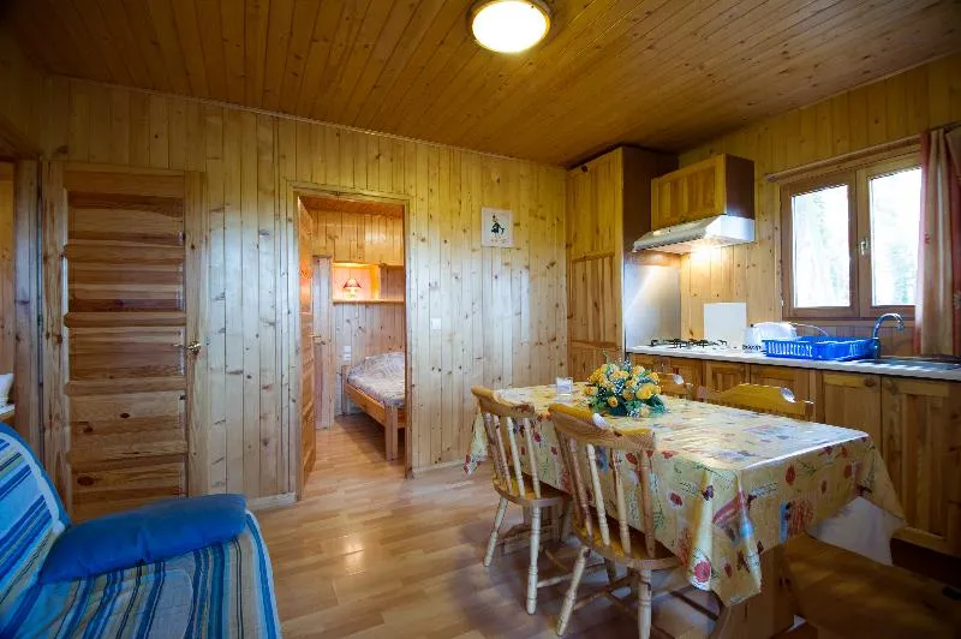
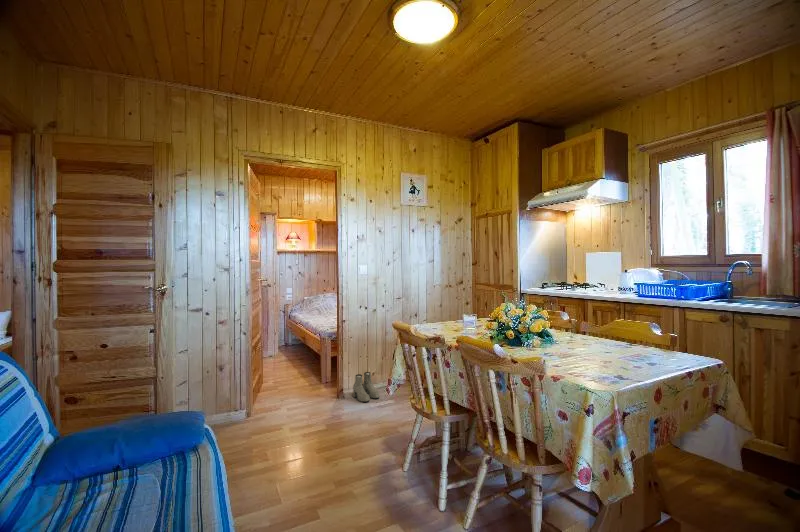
+ boots [352,371,380,403]
